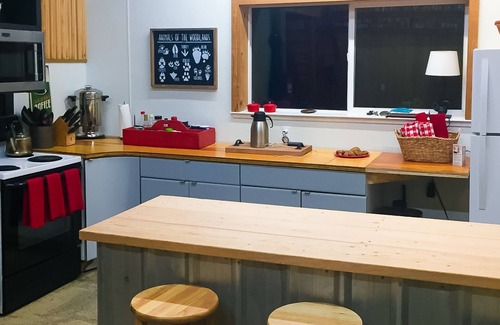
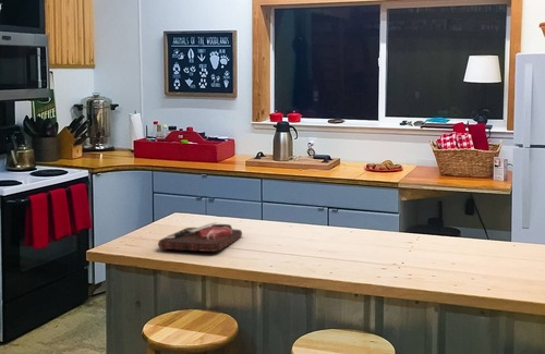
+ cutting board [157,221,243,253]
